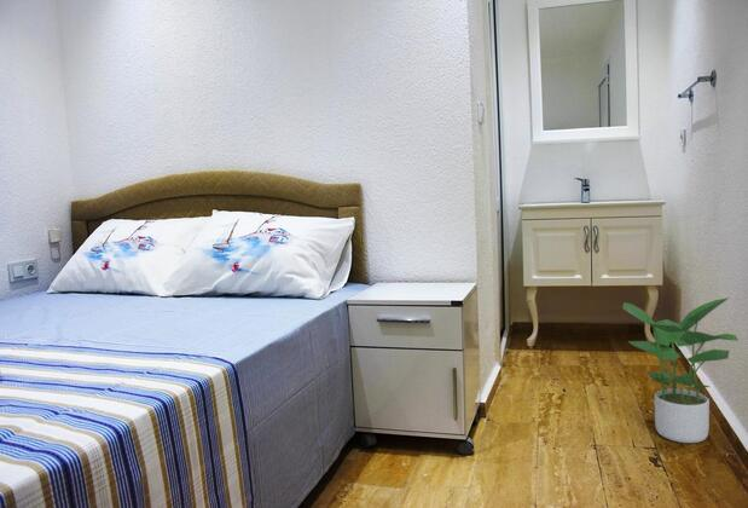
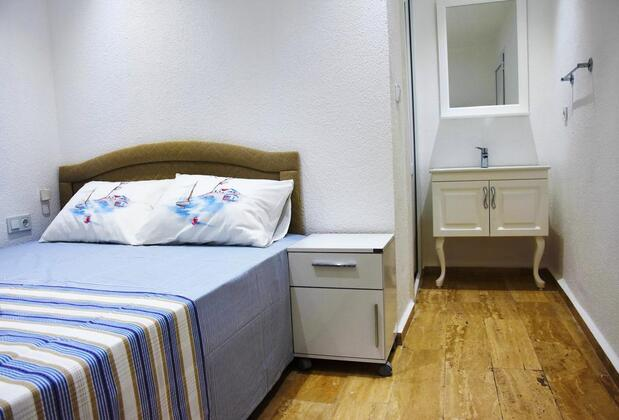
- potted plant [621,296,740,444]
